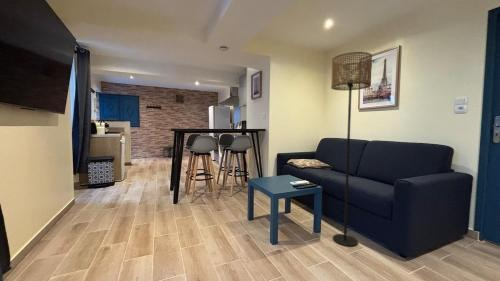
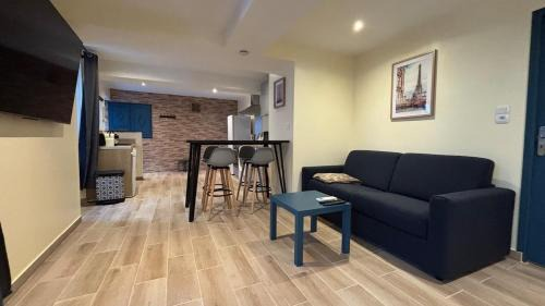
- floor lamp [330,51,373,247]
